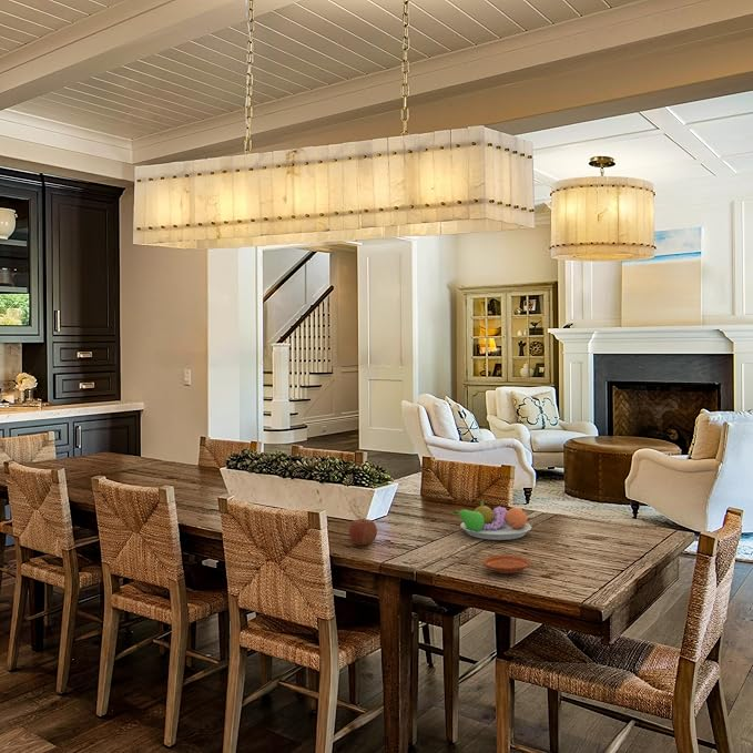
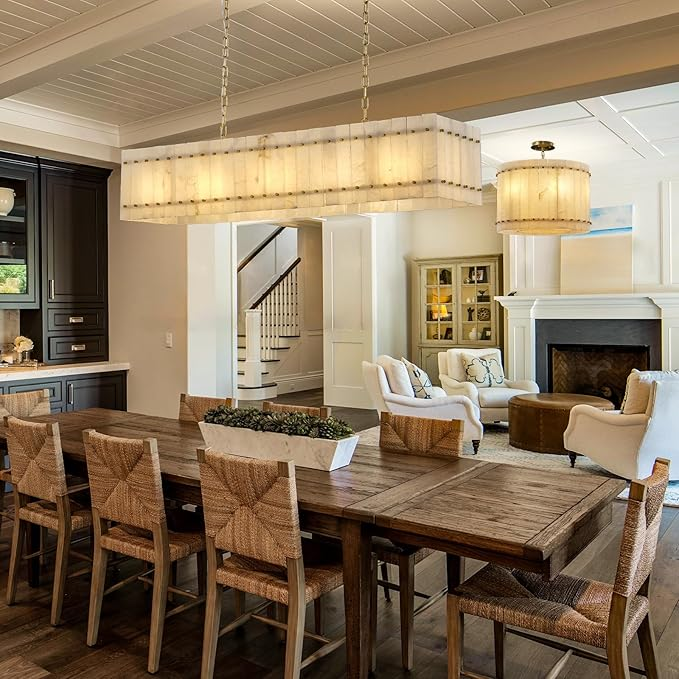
- fruit bowl [451,500,532,541]
- plate [481,553,532,574]
- apple [348,517,378,547]
